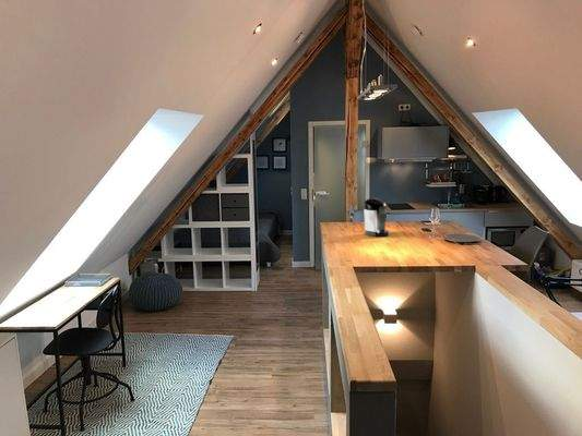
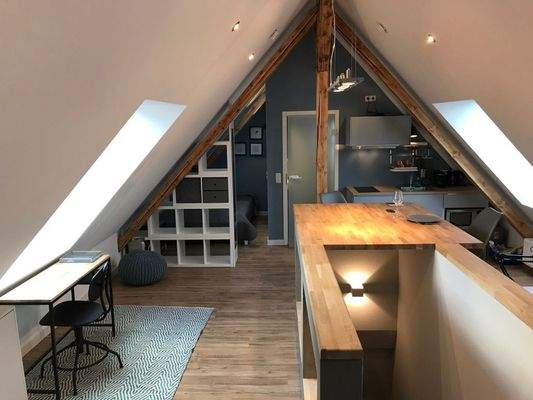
- coffee maker [348,197,390,238]
